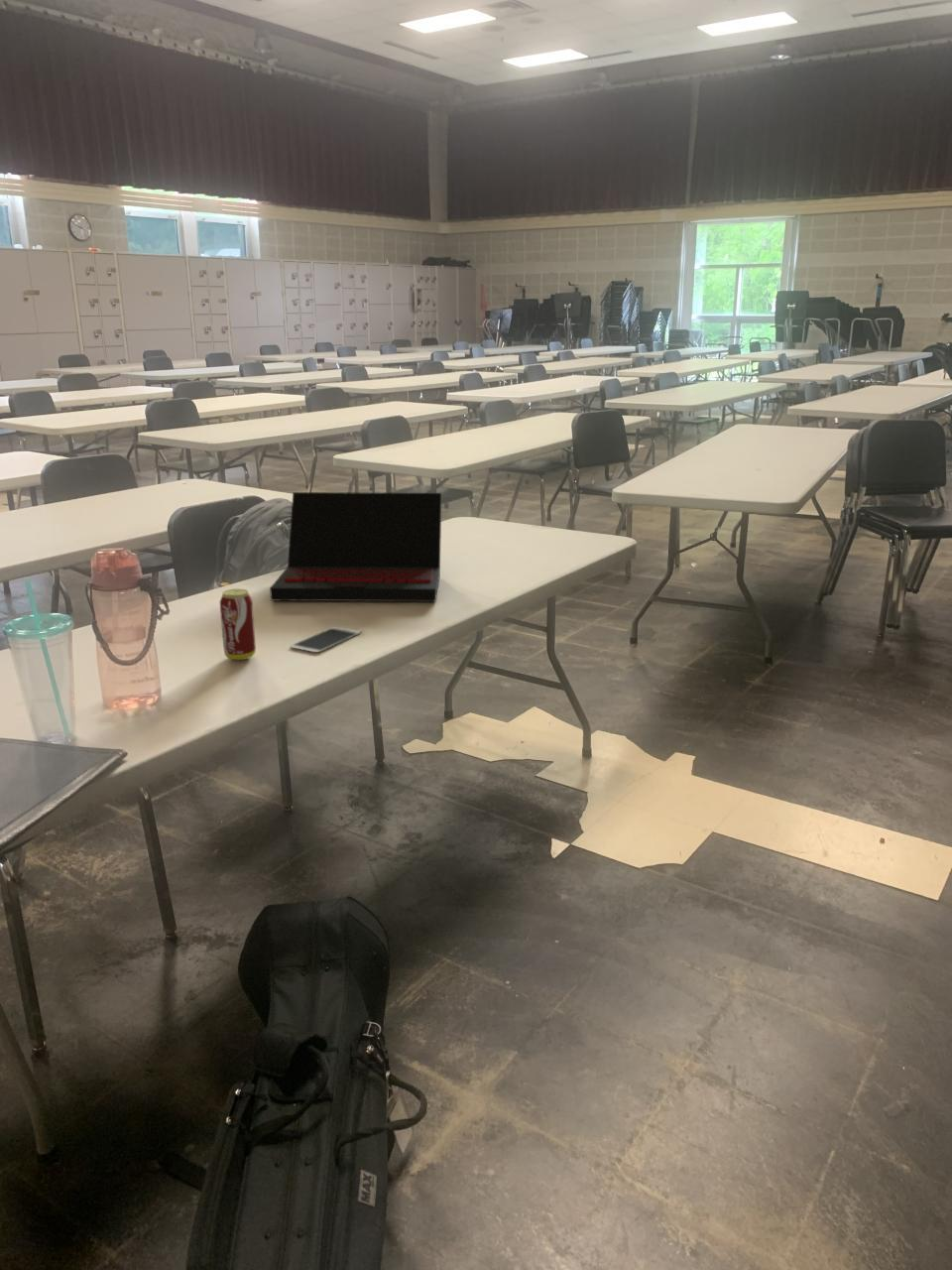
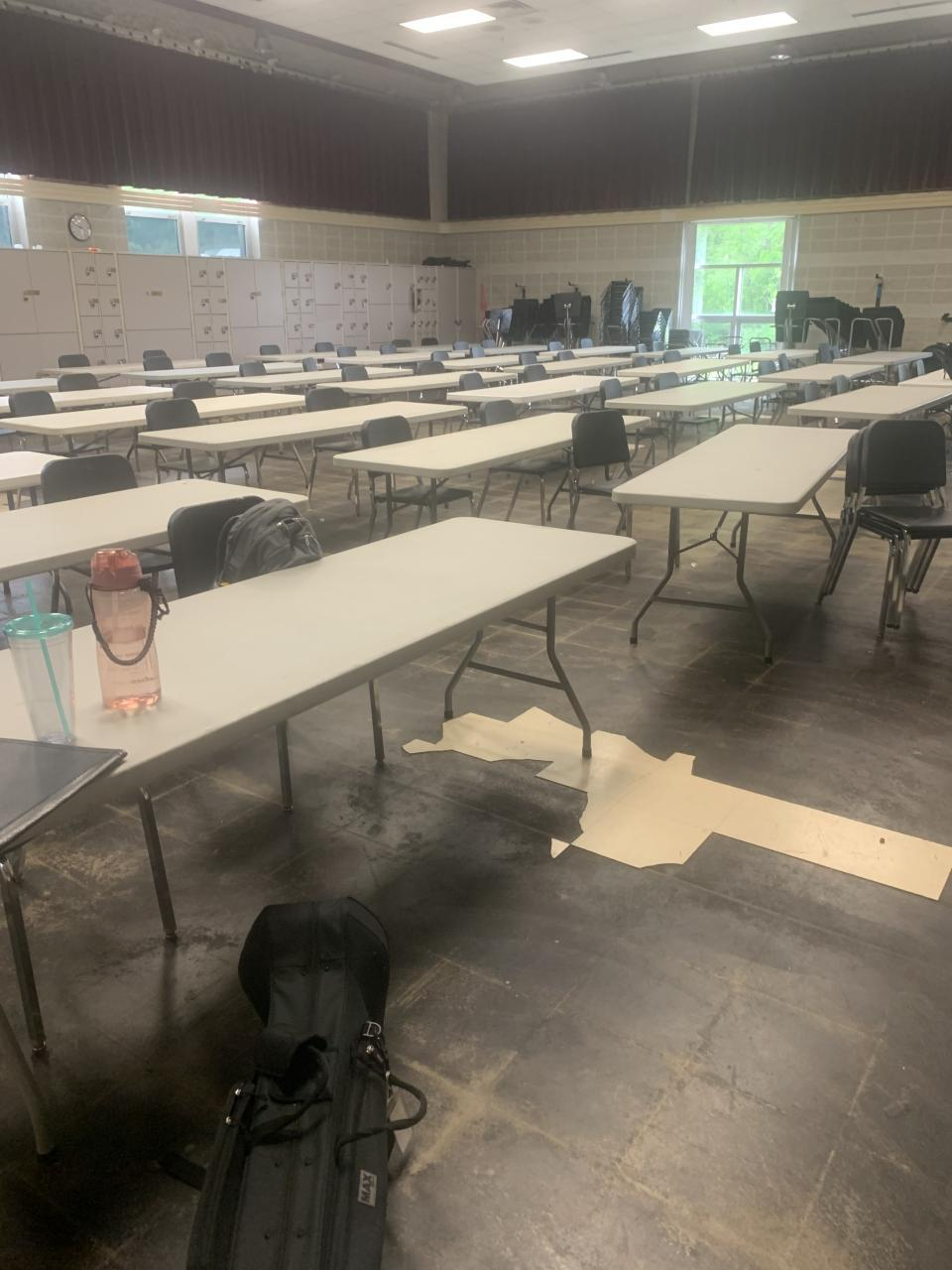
- laptop [269,491,442,602]
- smartphone [290,626,362,653]
- beverage can [219,588,257,661]
